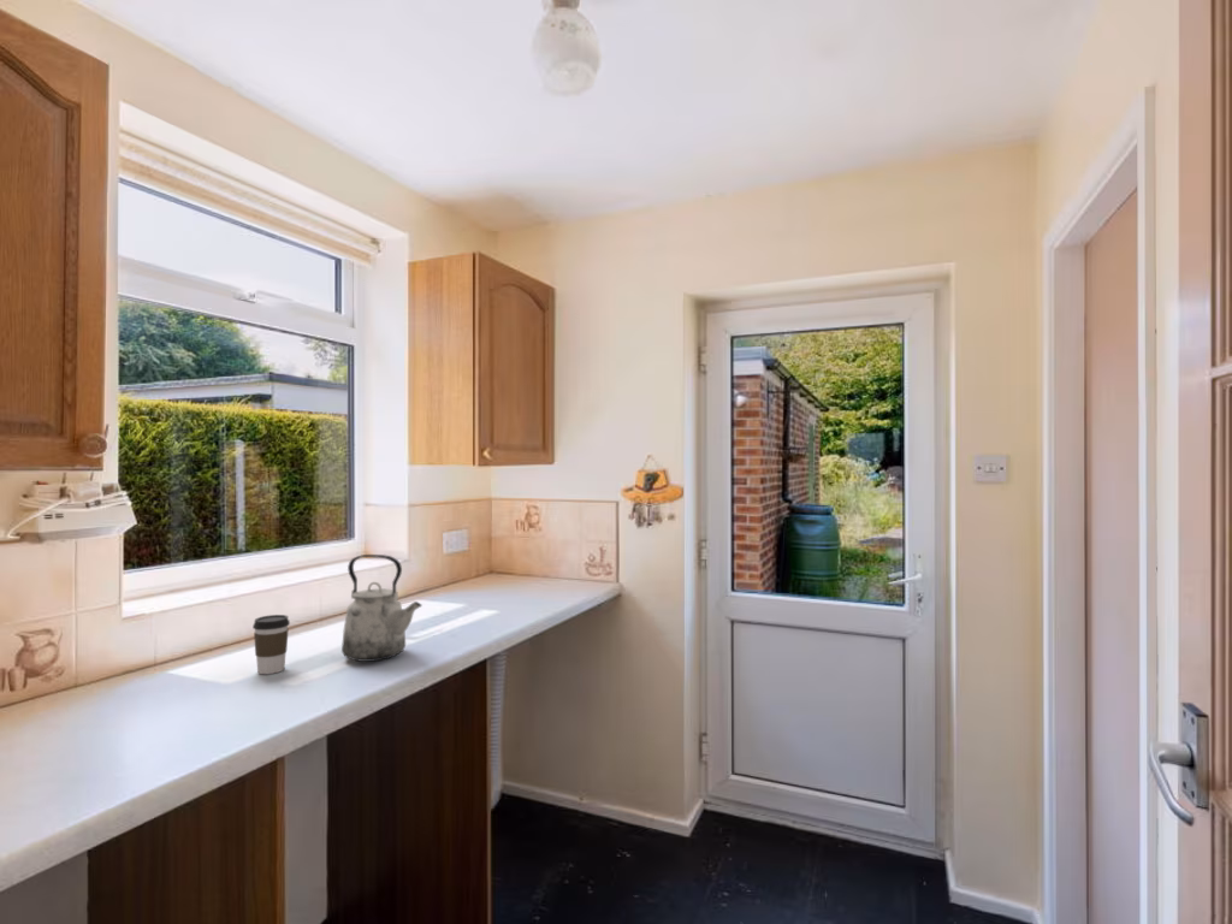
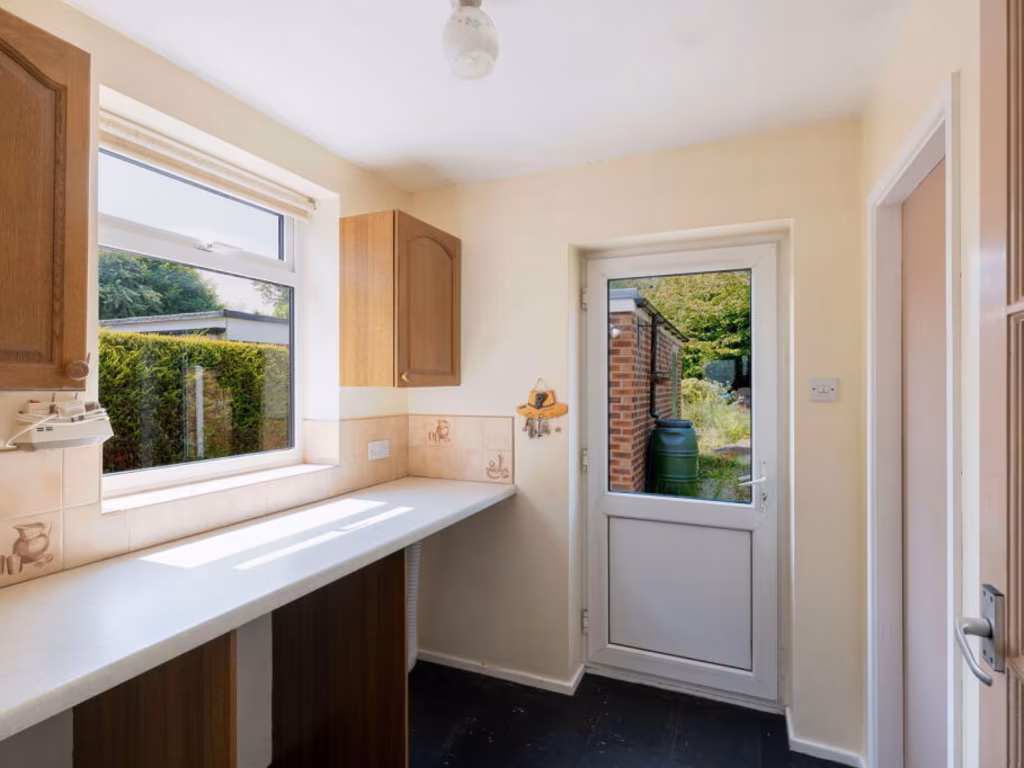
- kettle [340,553,424,663]
- coffee cup [251,614,291,675]
